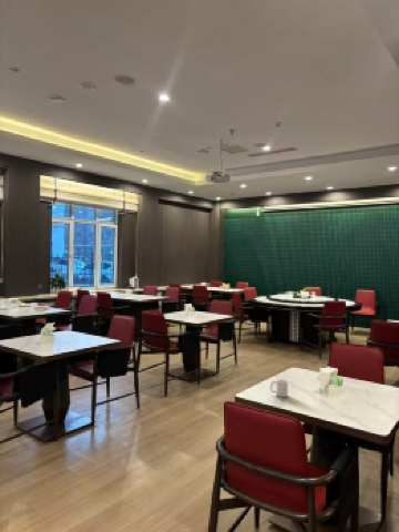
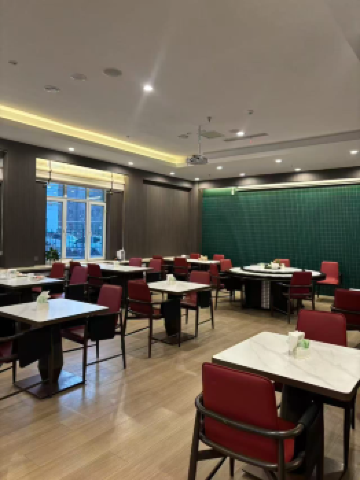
- cup [269,378,289,398]
